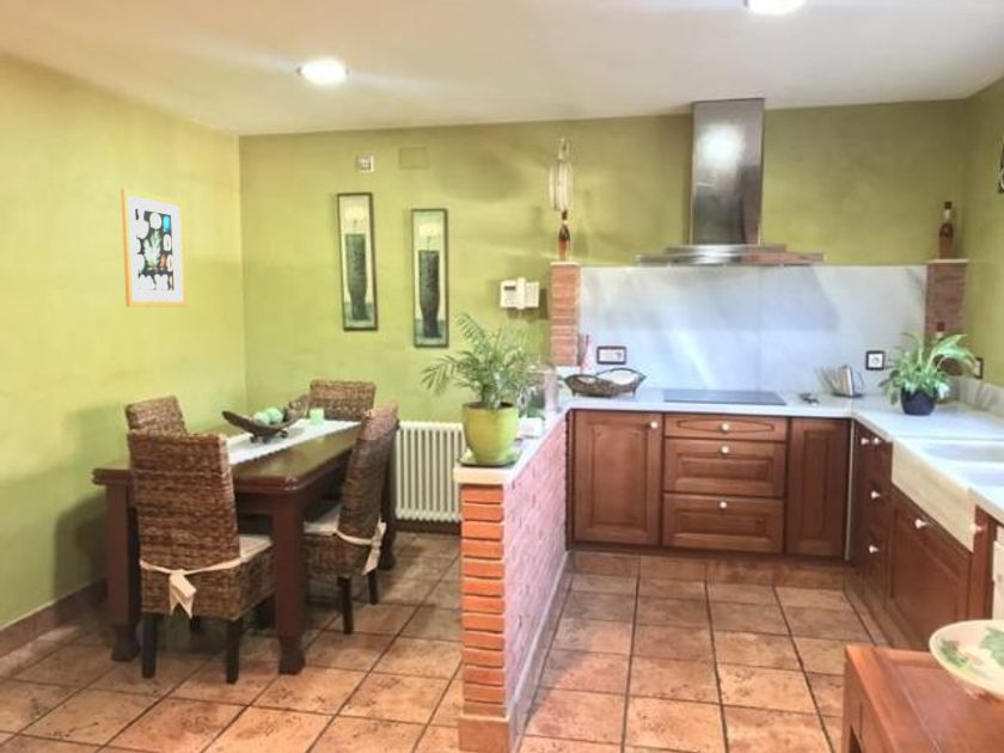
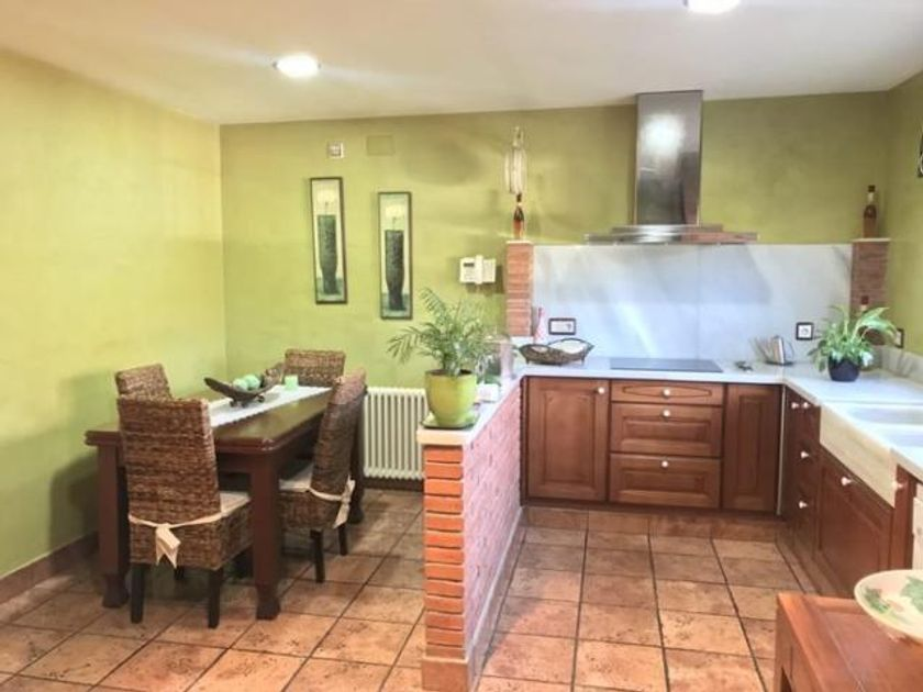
- wall art [120,188,188,308]
